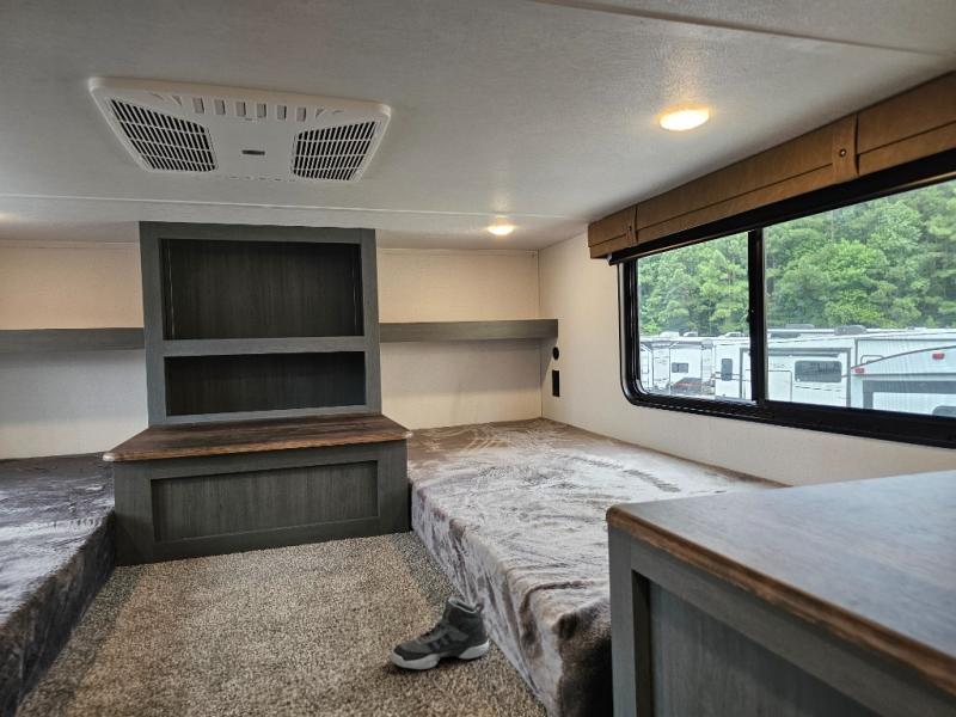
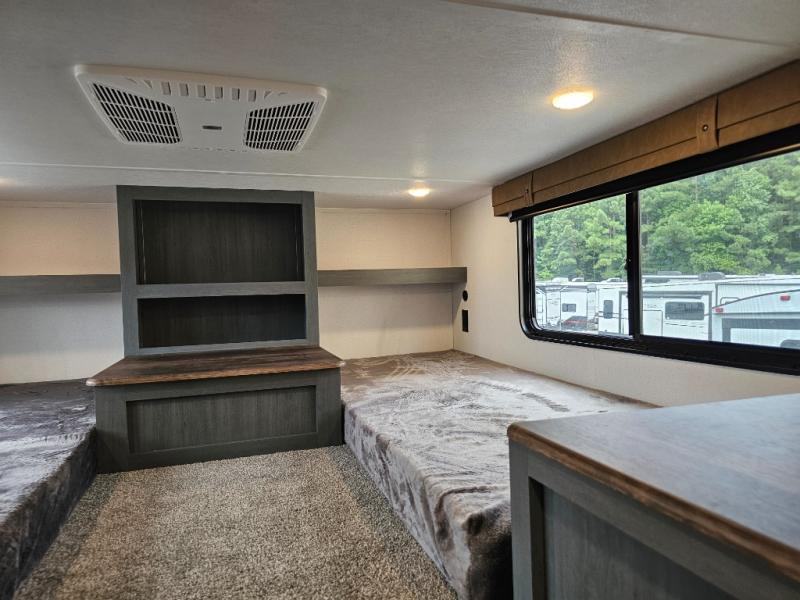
- sneaker [390,595,490,670]
